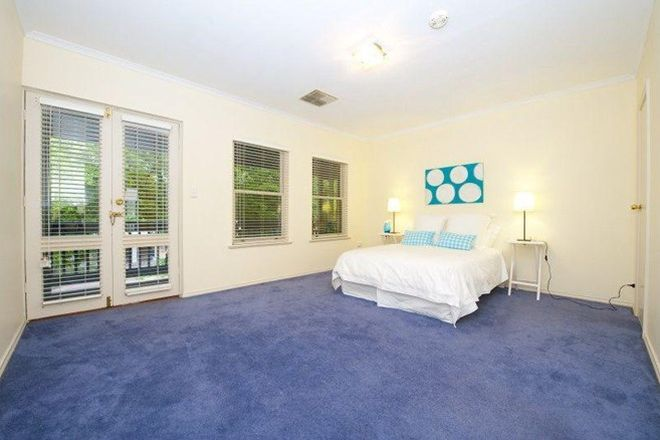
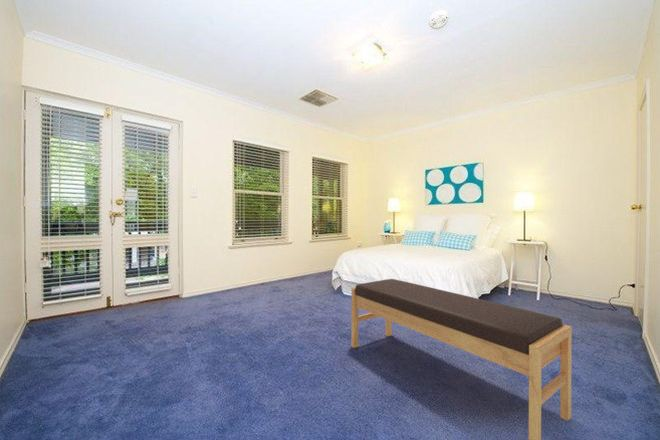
+ bench [350,278,573,440]
